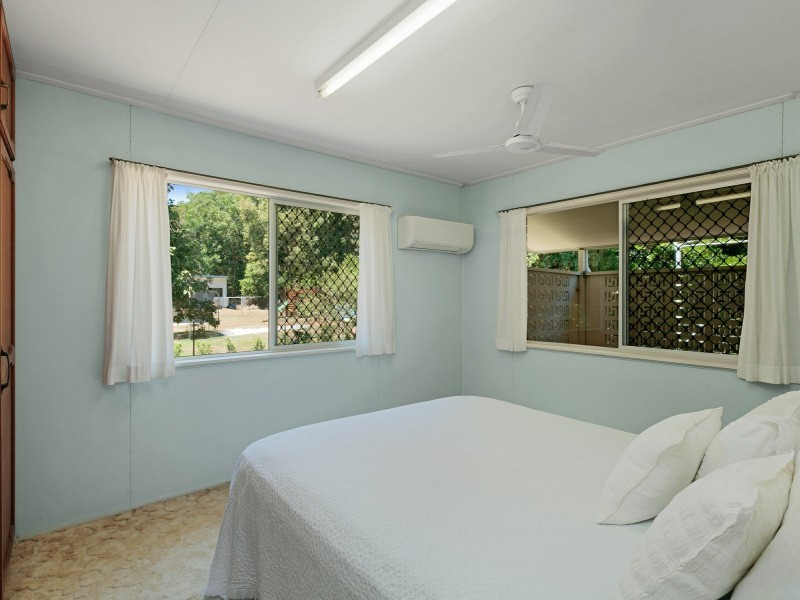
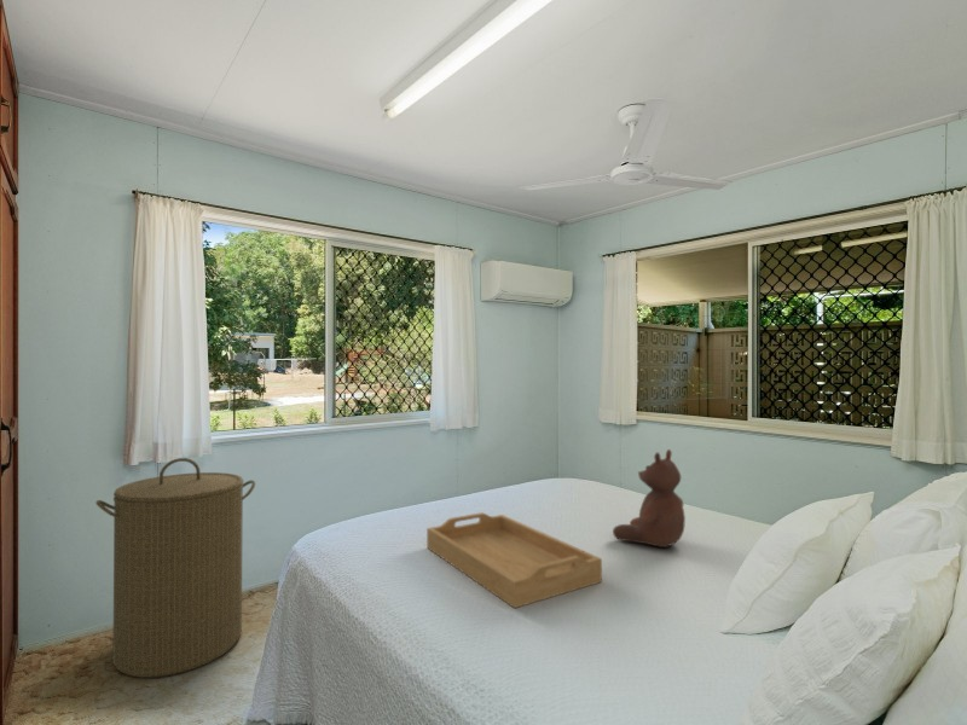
+ stuffed bear [612,448,687,549]
+ laundry hamper [94,457,256,679]
+ serving tray [425,511,603,609]
